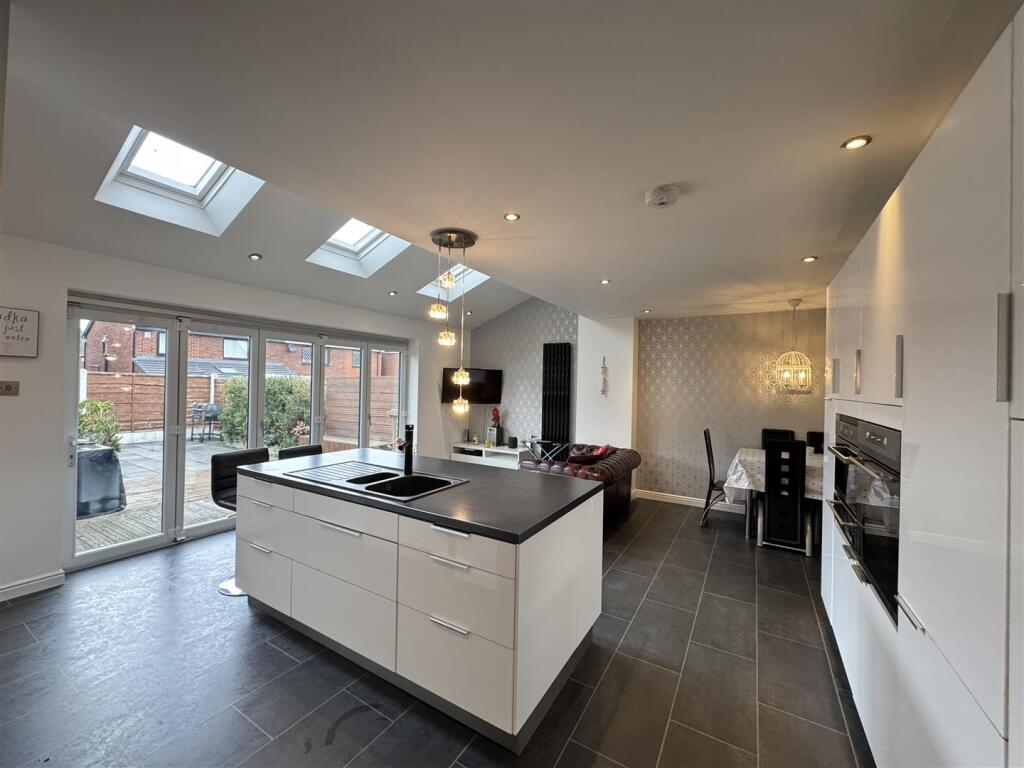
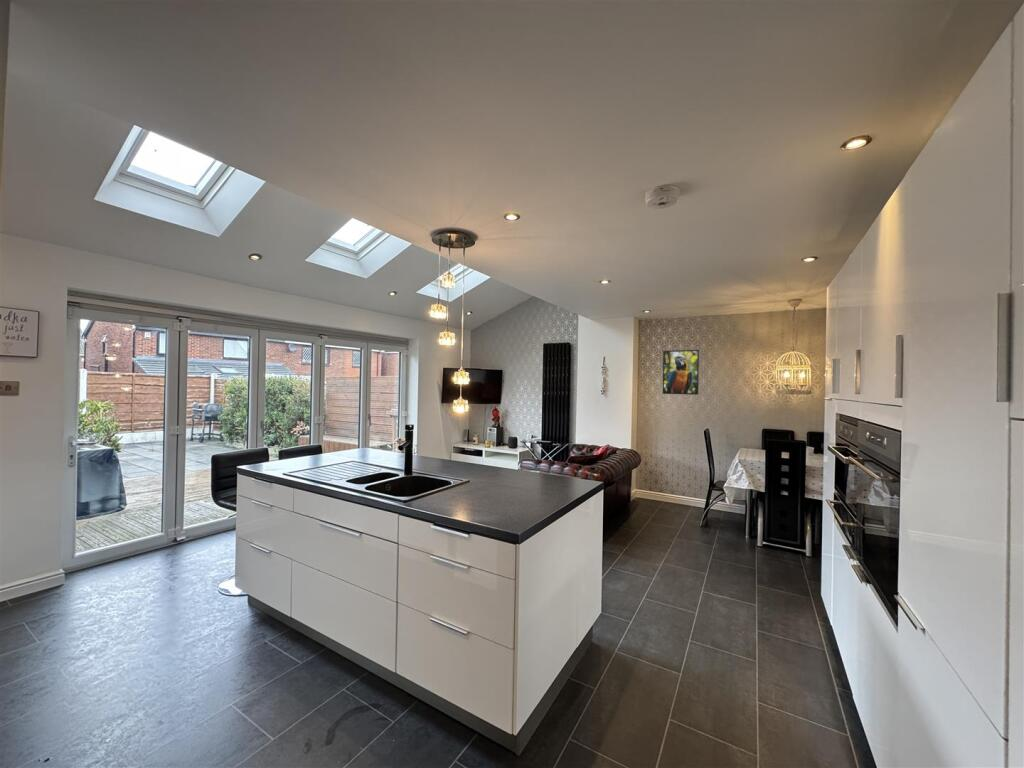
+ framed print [662,349,700,396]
